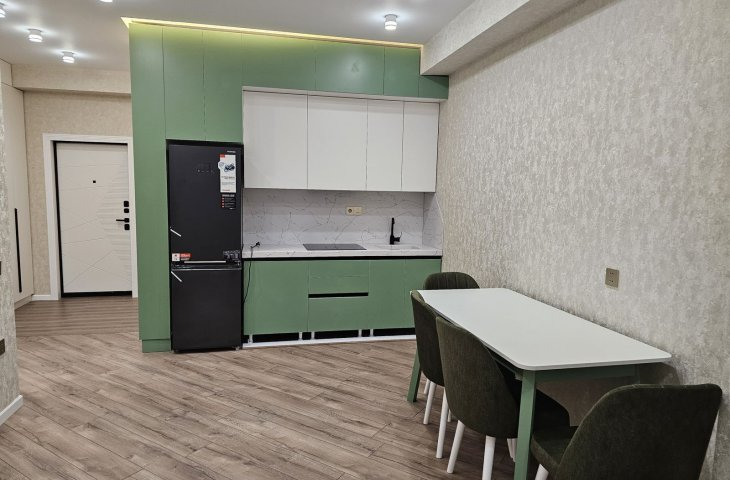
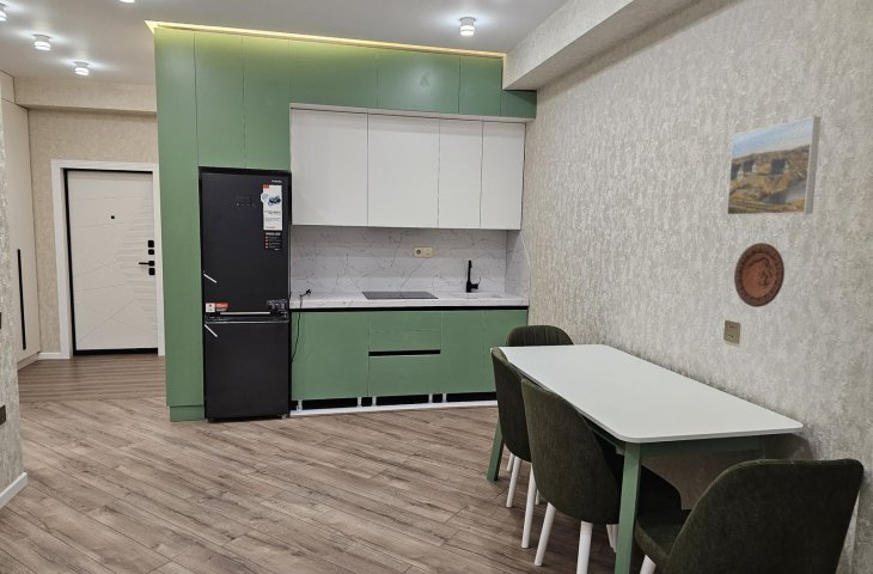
+ decorative plate [733,242,786,309]
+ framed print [726,115,823,216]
